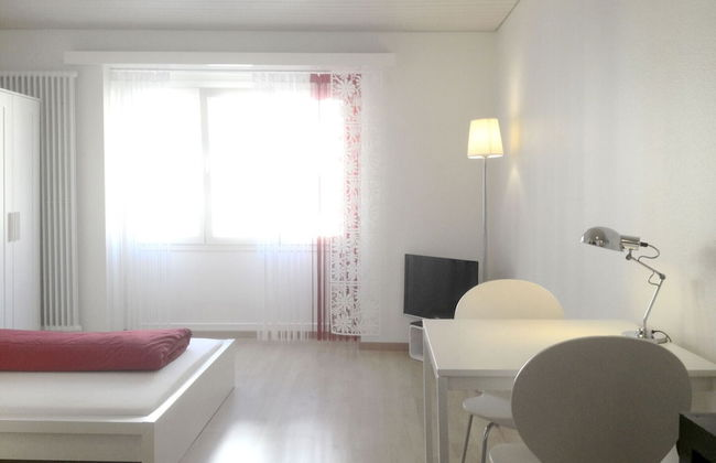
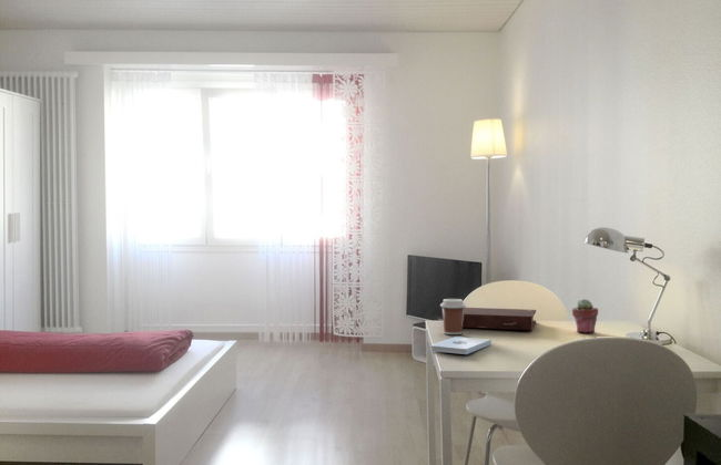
+ book [463,307,537,331]
+ coffee cup [439,298,467,335]
+ notepad [429,335,492,355]
+ potted succulent [571,298,599,334]
